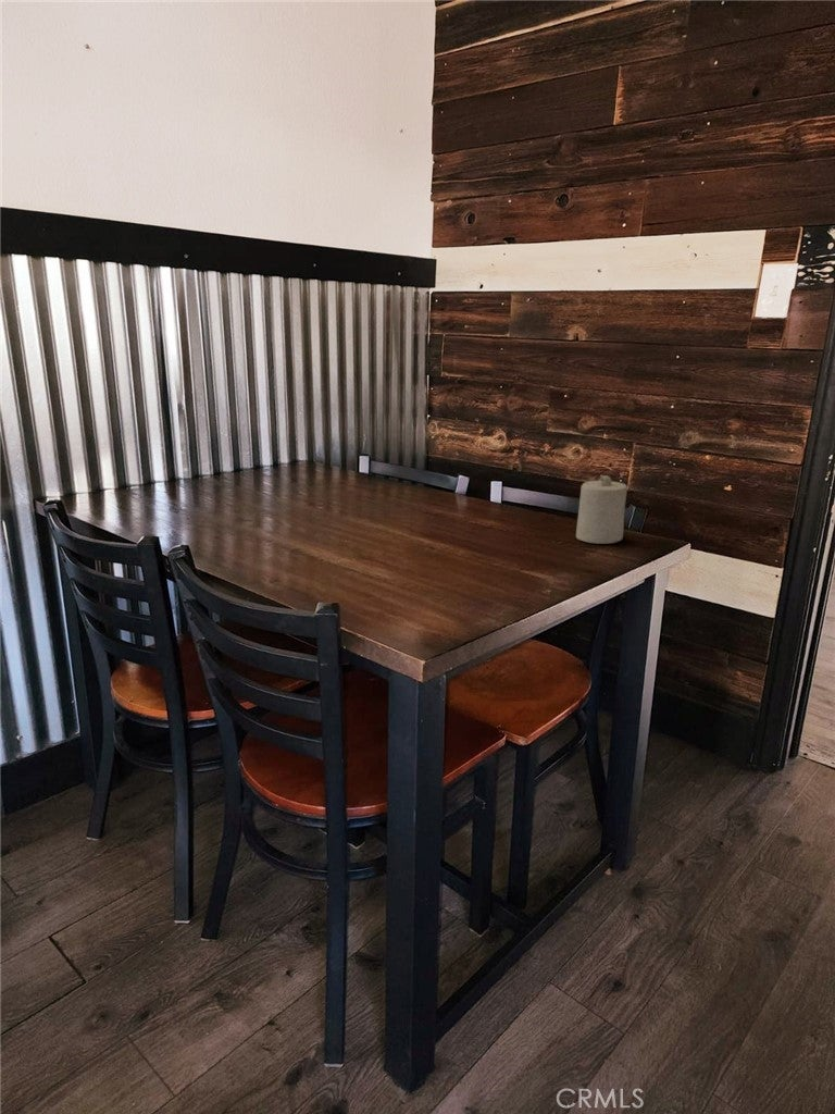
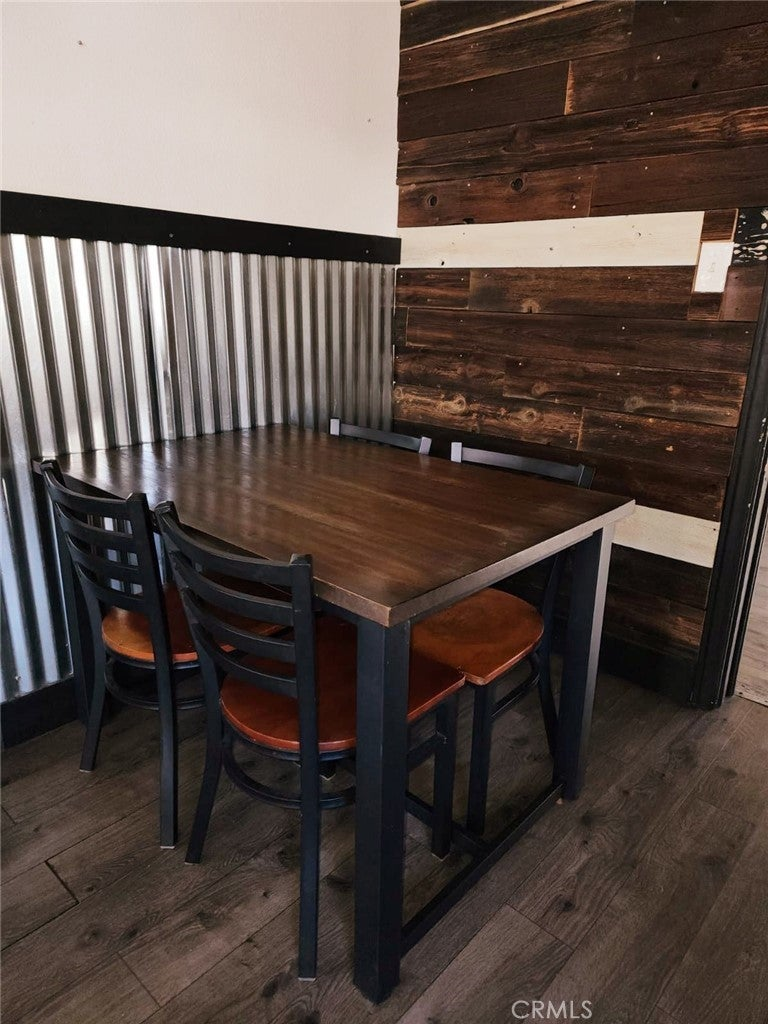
- candle [575,474,628,545]
